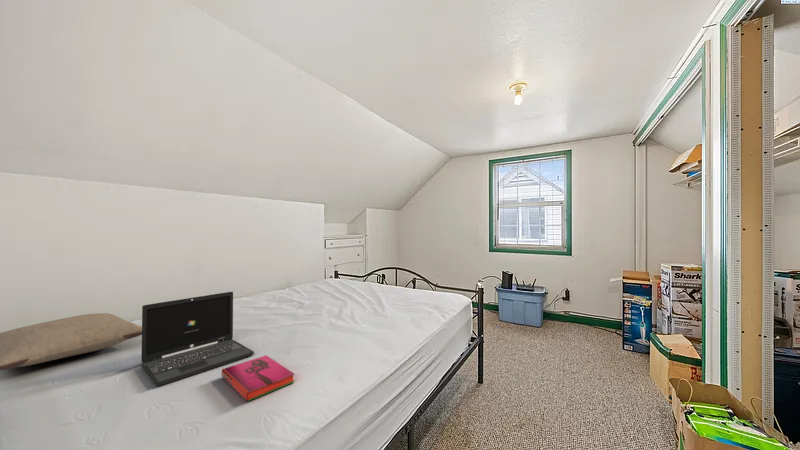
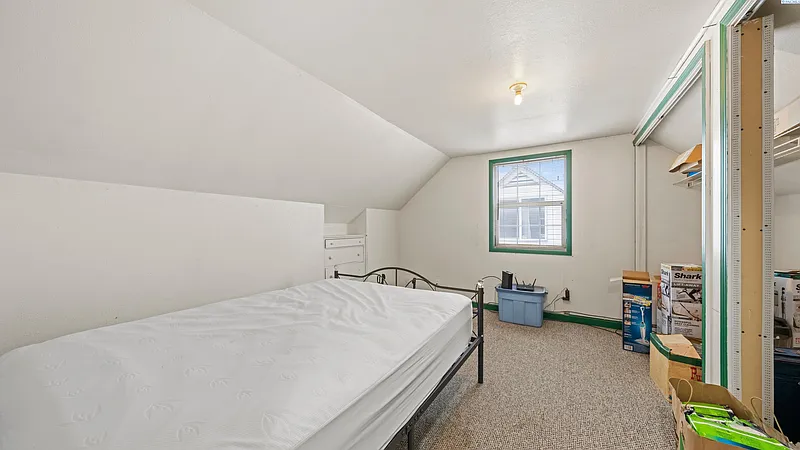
- pillow [0,312,142,371]
- laptop [140,291,255,387]
- hardback book [220,354,296,402]
